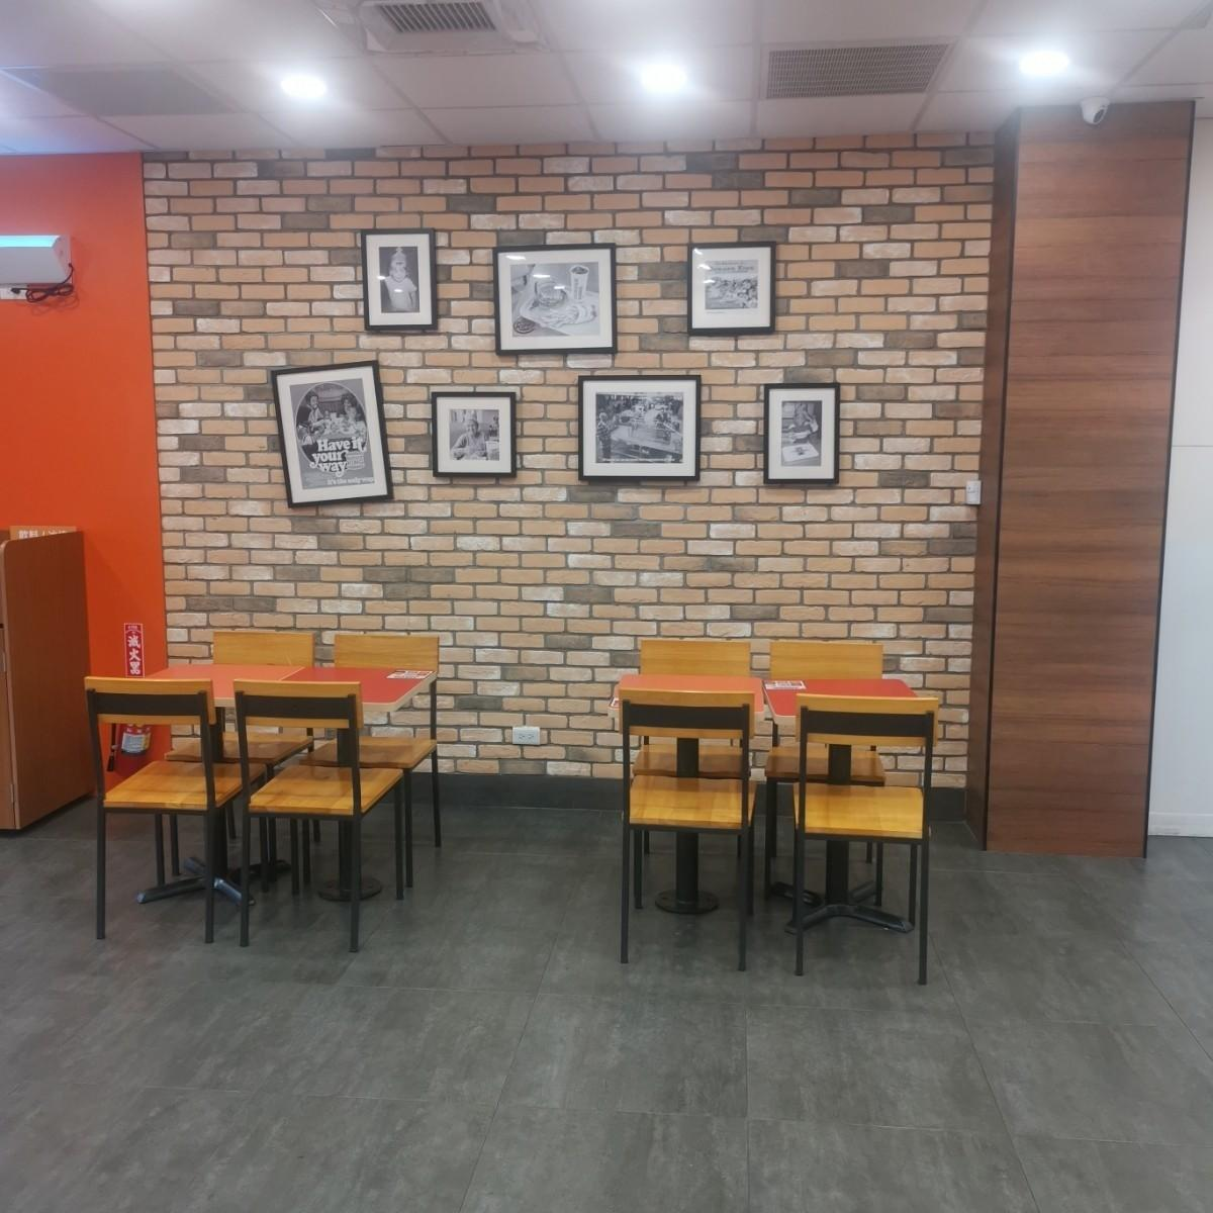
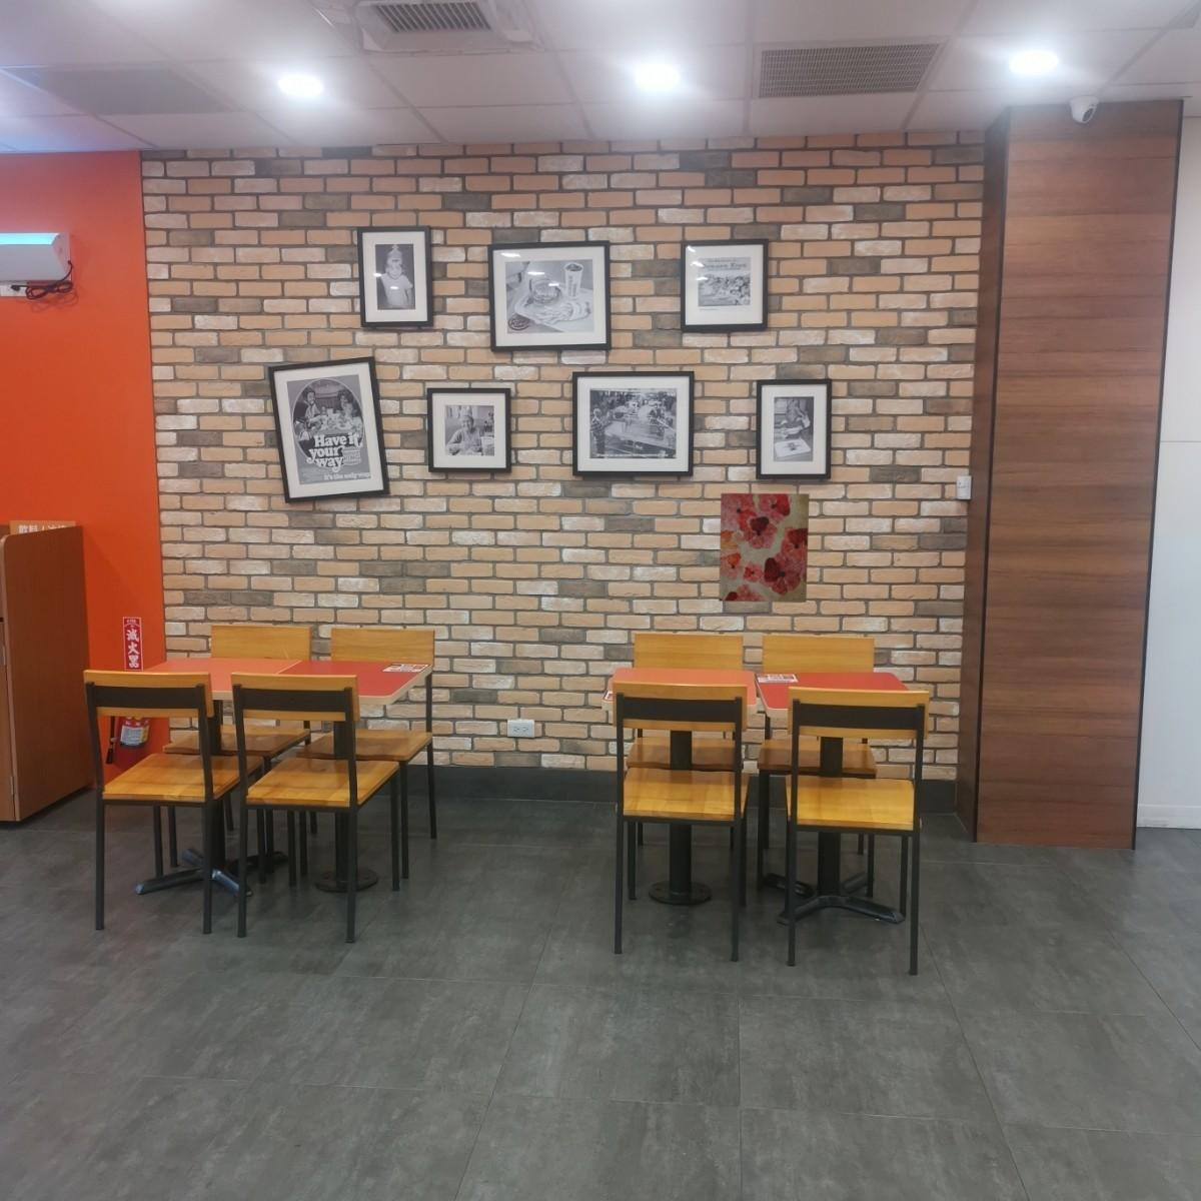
+ wall art [717,493,811,604]
